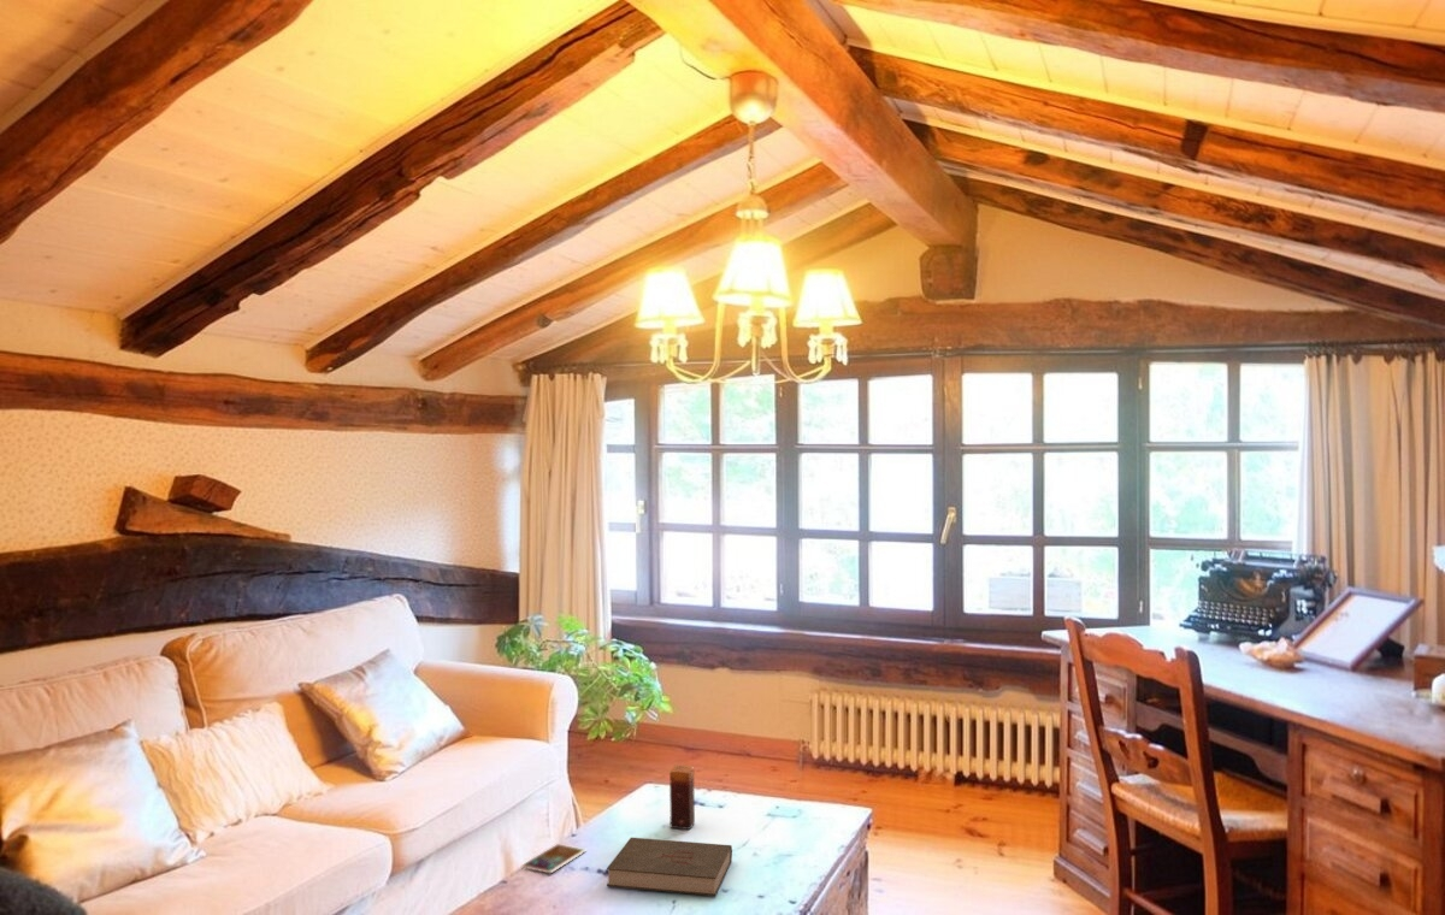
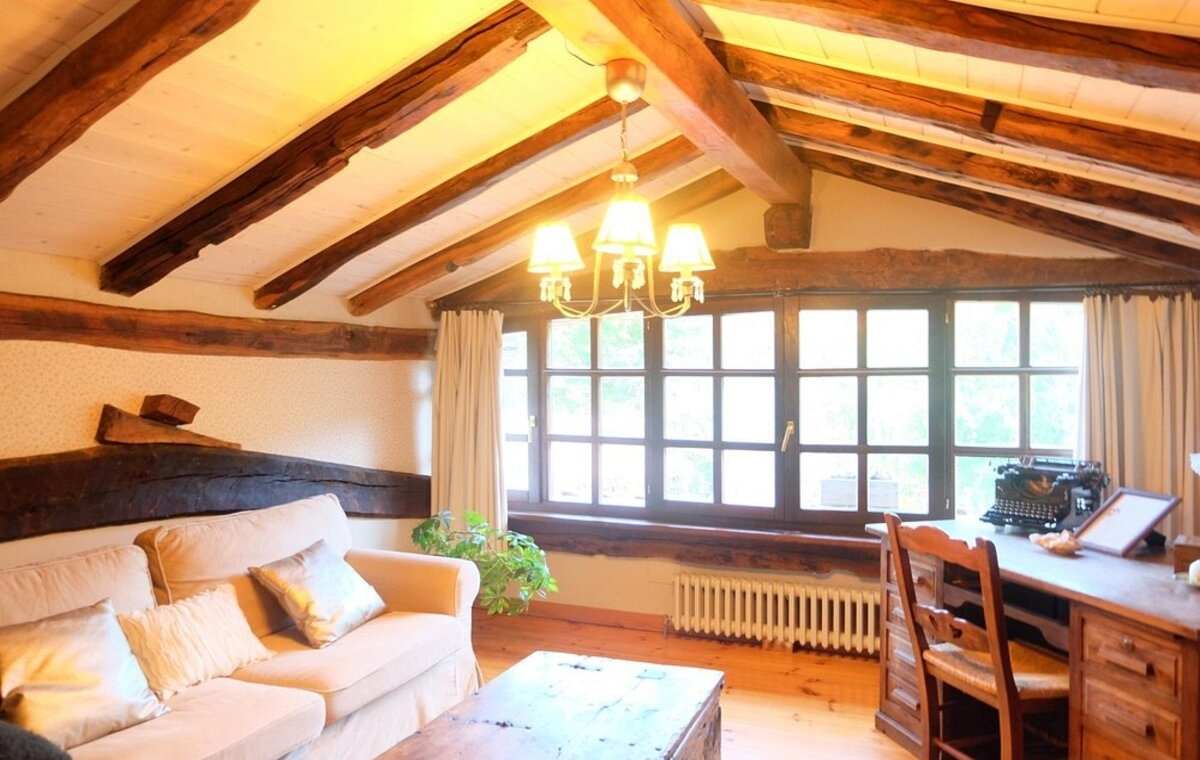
- smartphone [520,843,588,874]
- book [606,837,733,897]
- candle [668,765,696,831]
